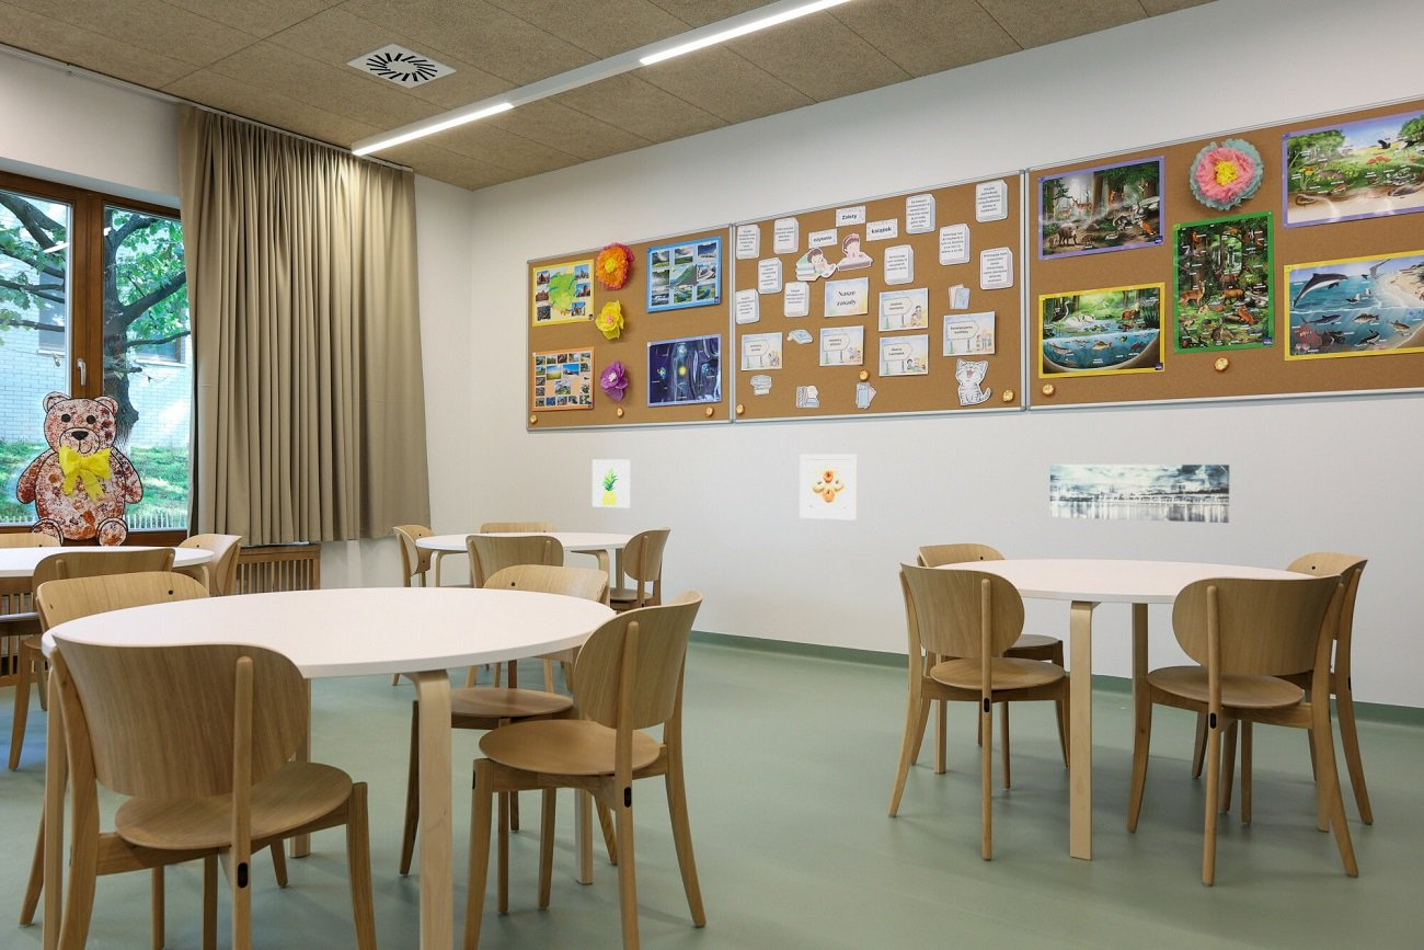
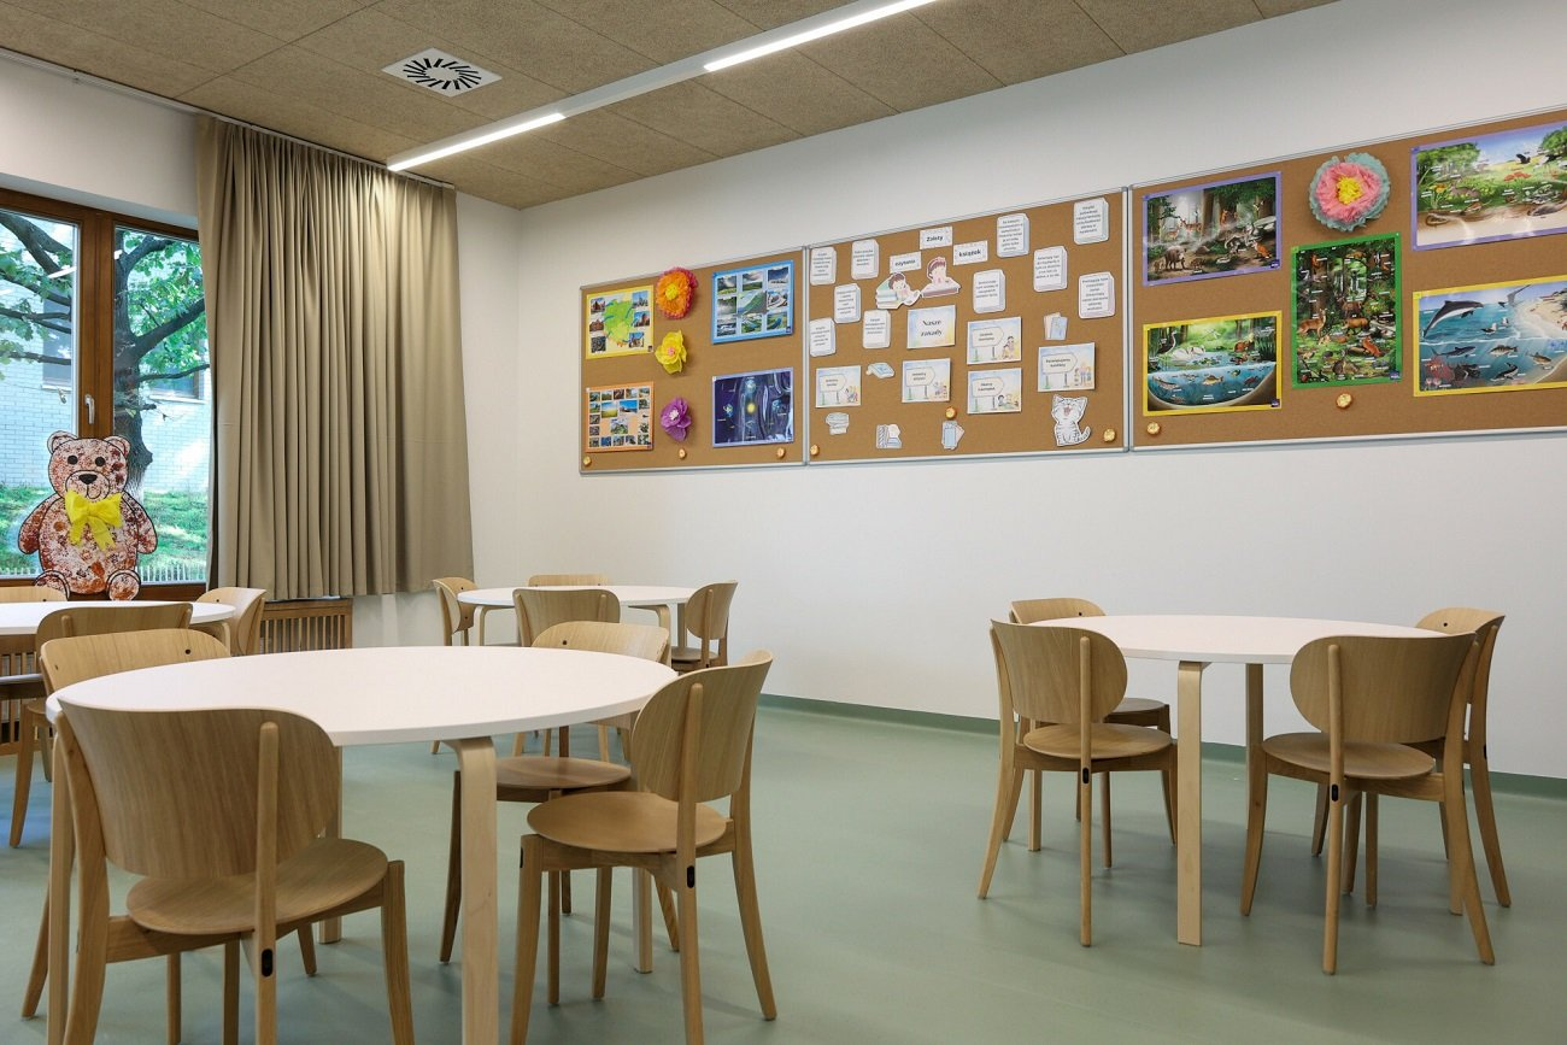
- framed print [799,454,859,522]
- wall art [1049,463,1230,524]
- wall art [592,459,631,508]
